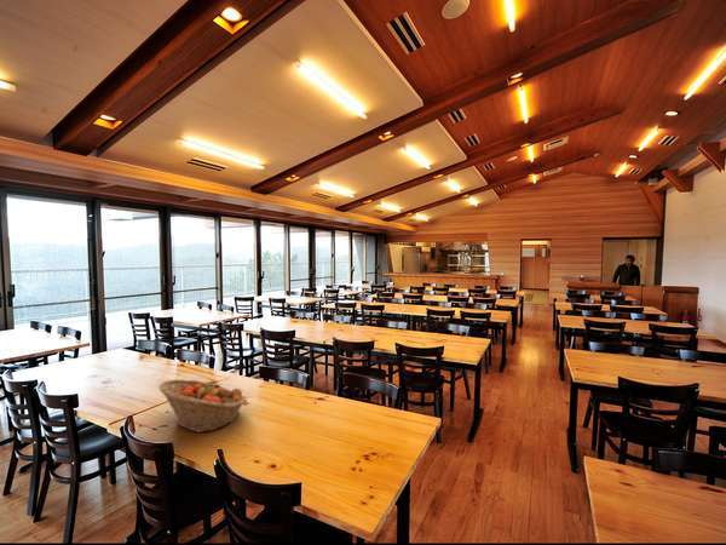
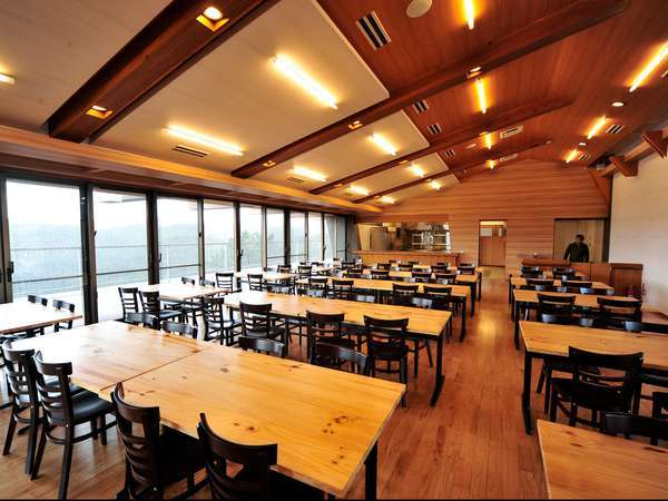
- fruit basket [157,378,248,434]
